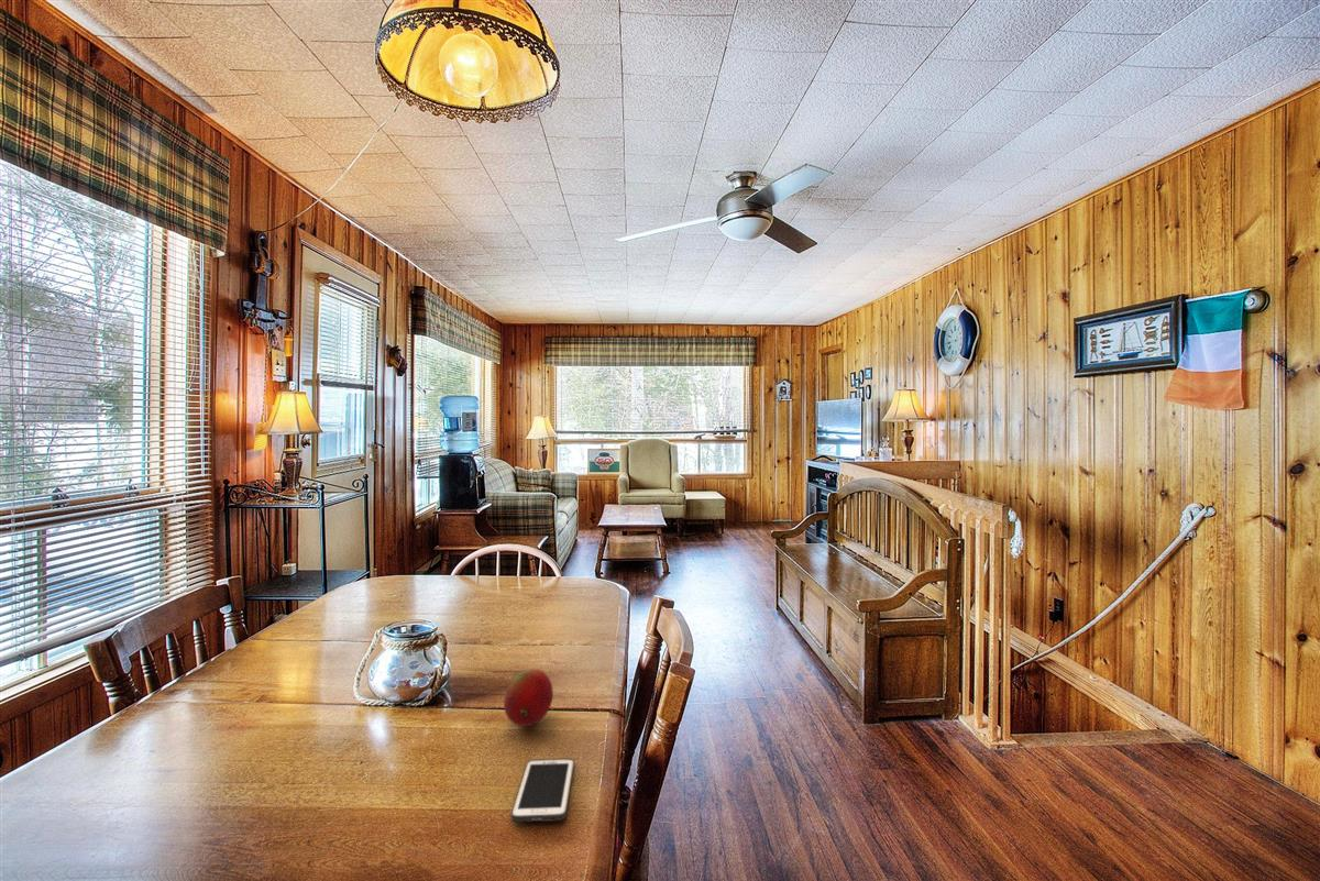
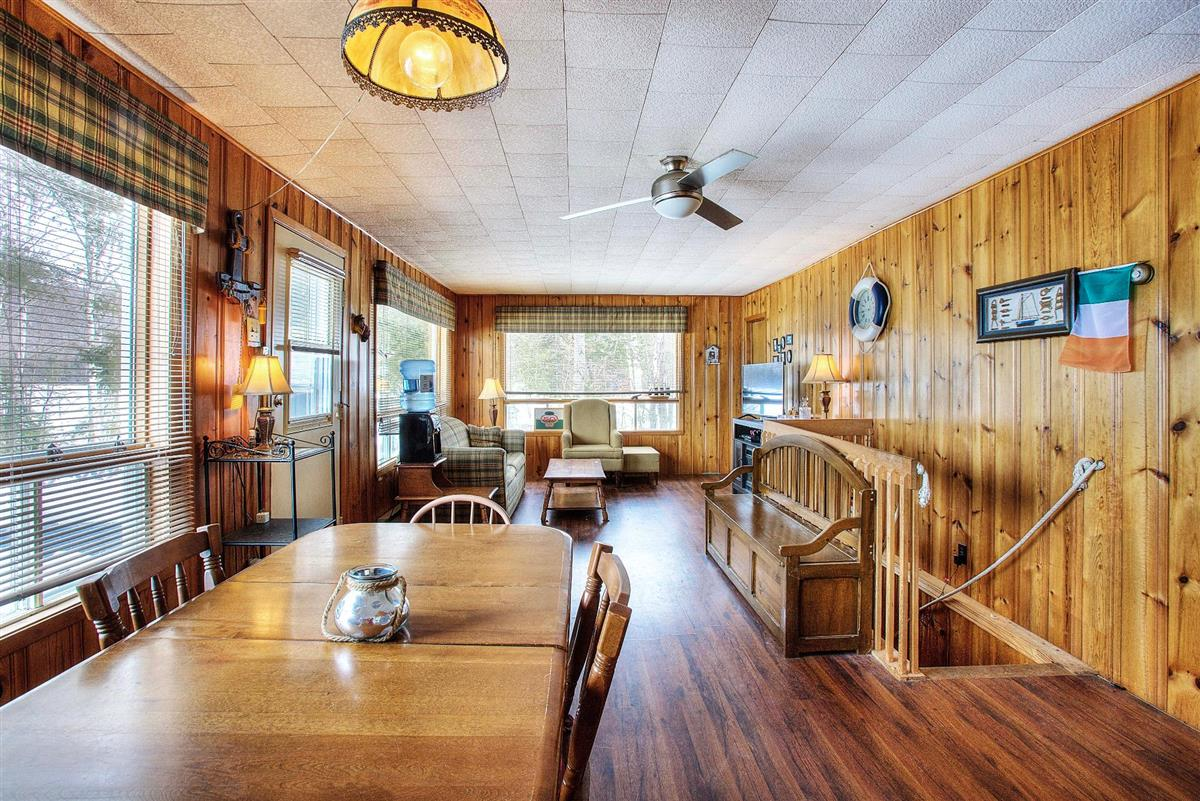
- fruit [503,668,554,727]
- cell phone [510,758,575,823]
